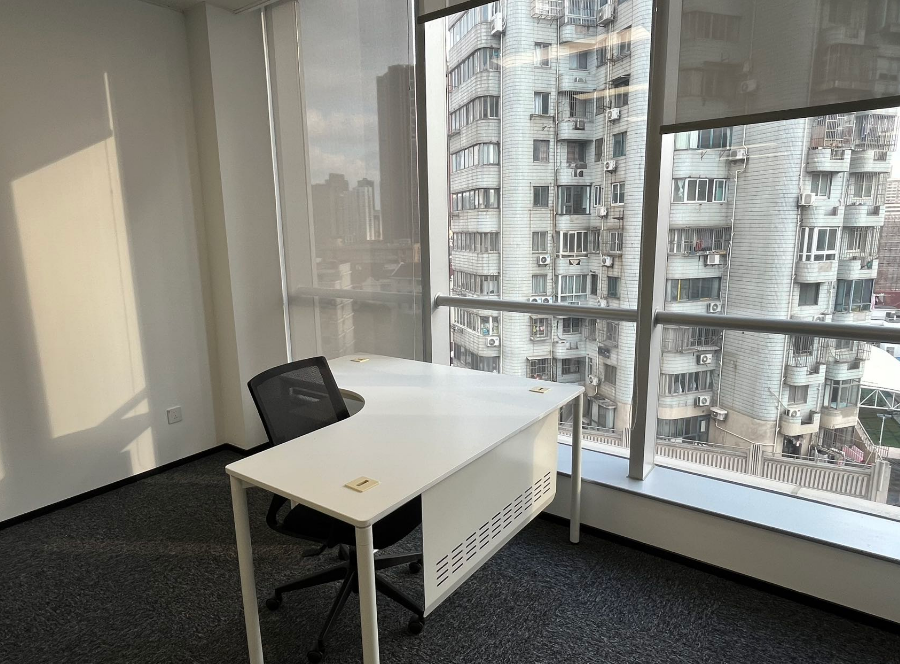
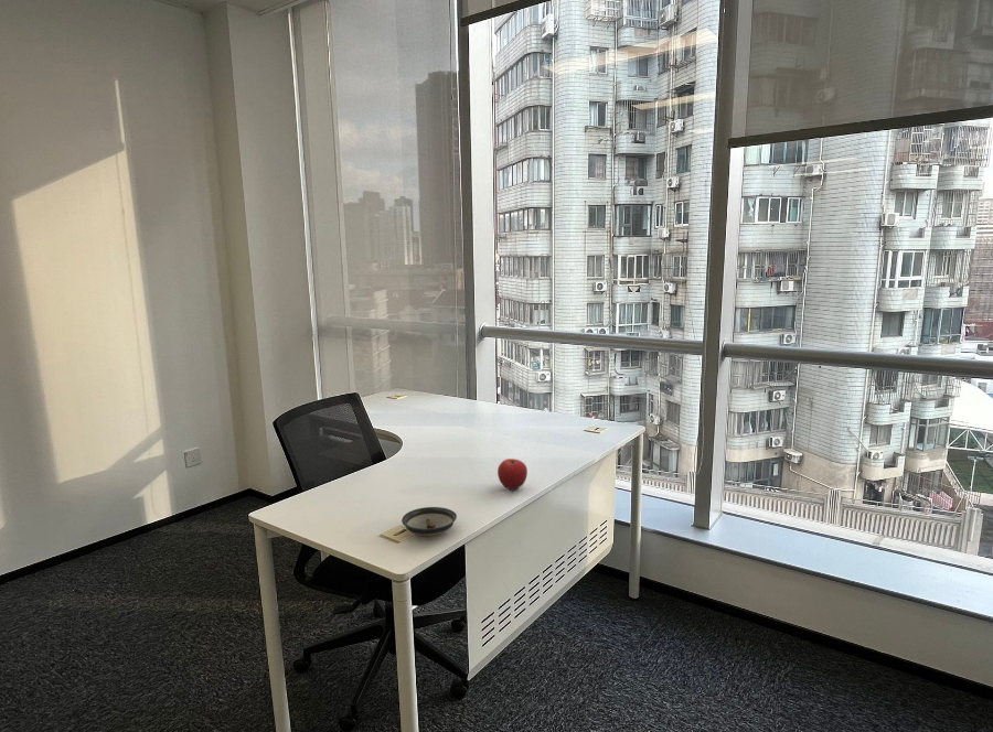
+ saucer [401,506,458,537]
+ fruit [496,458,528,491]
